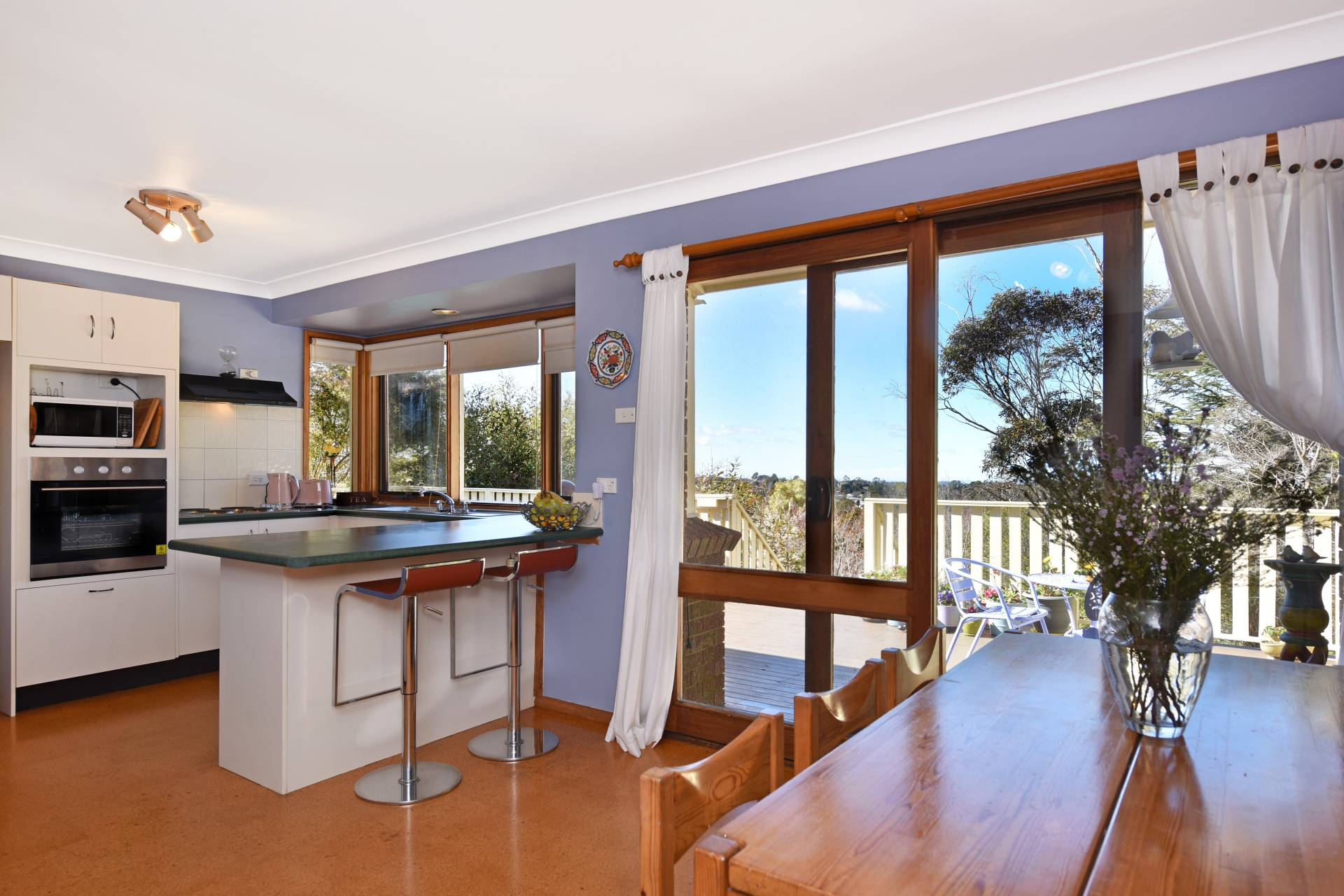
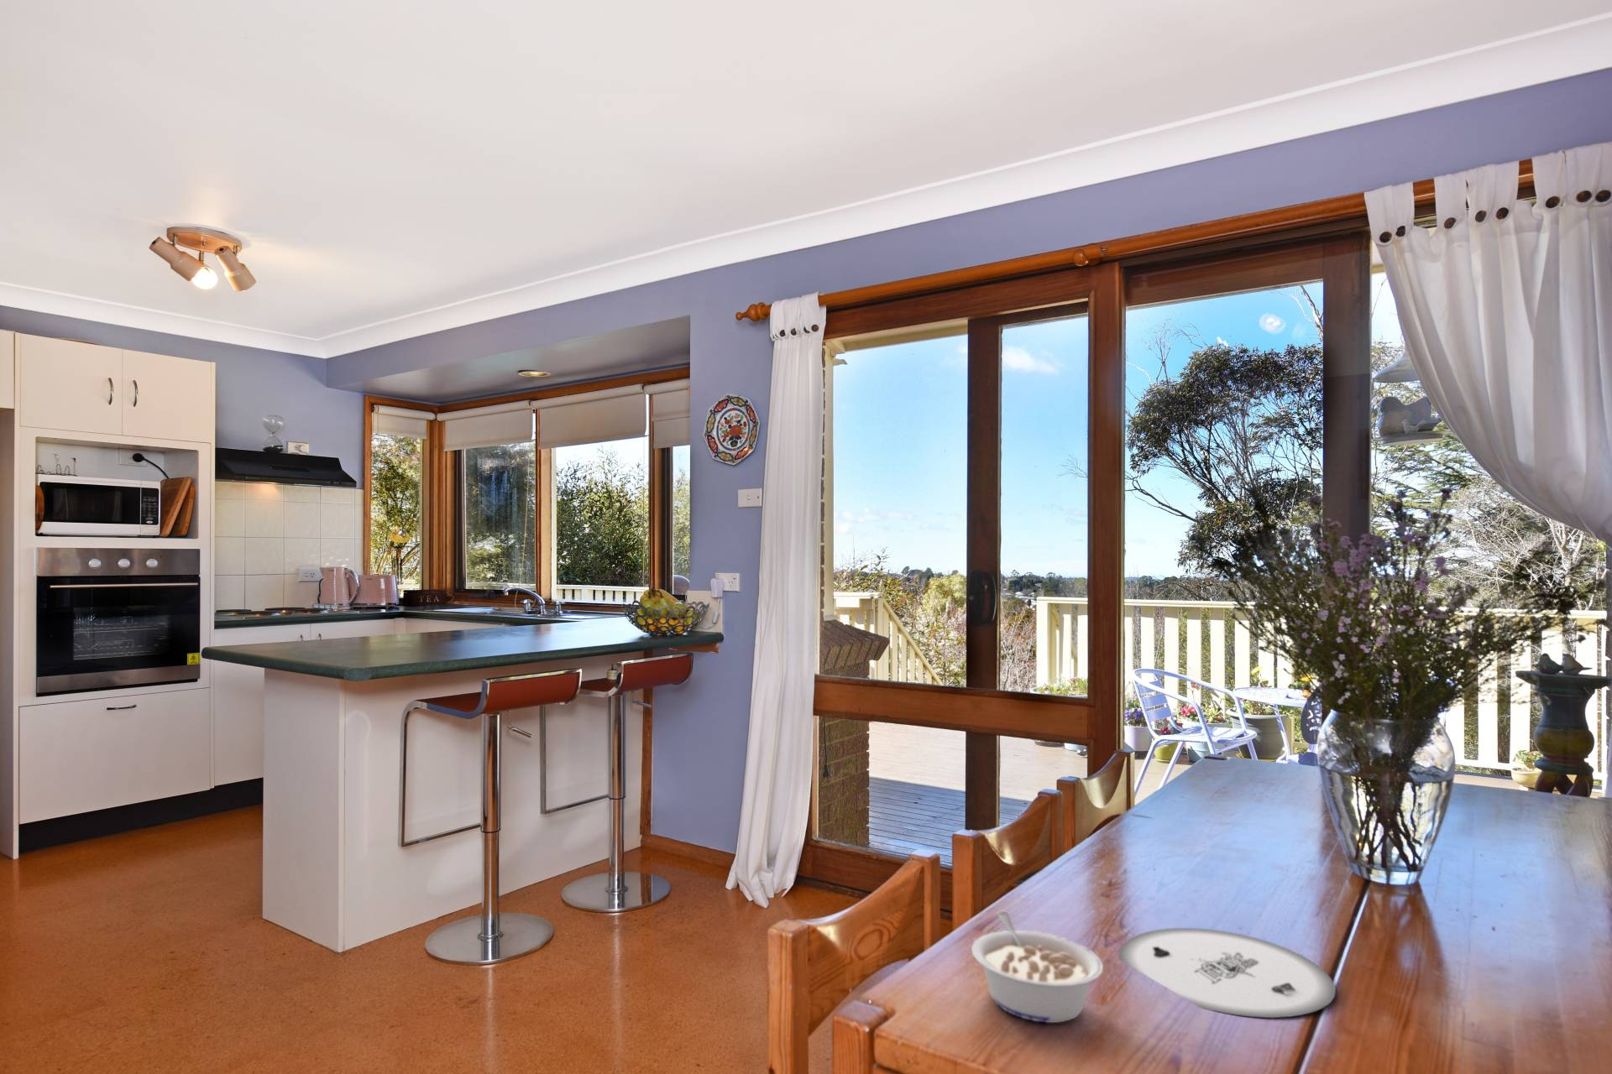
+ legume [970,910,1105,1024]
+ plate [1118,927,1336,1019]
